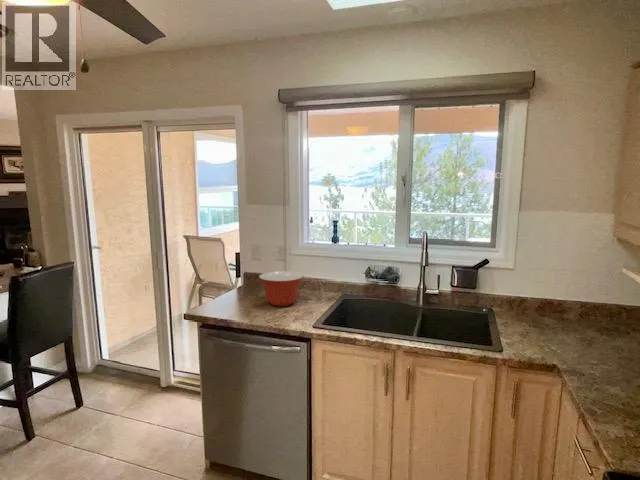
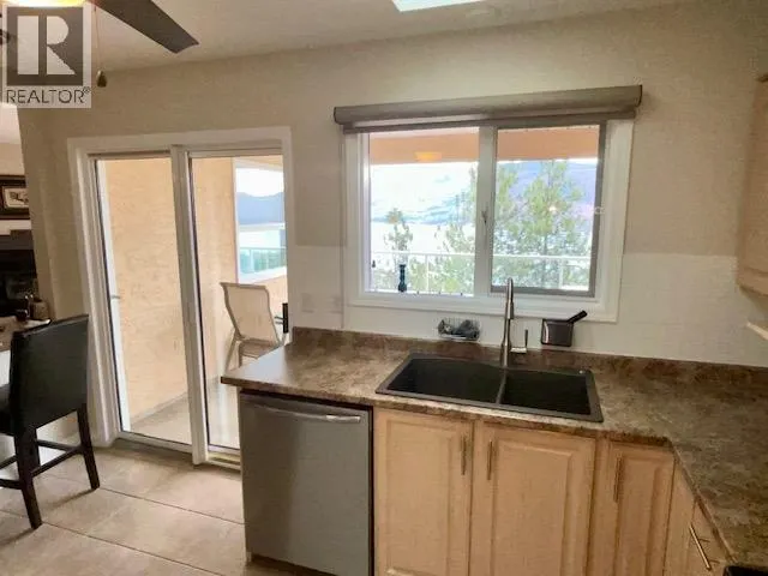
- mixing bowl [258,270,304,307]
